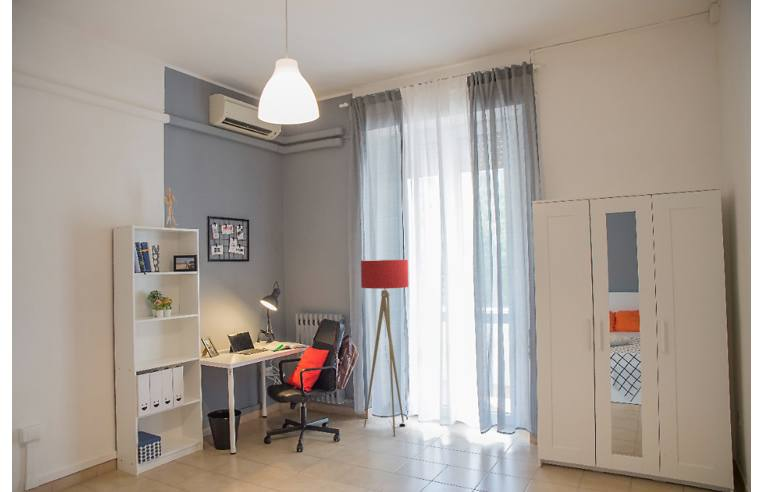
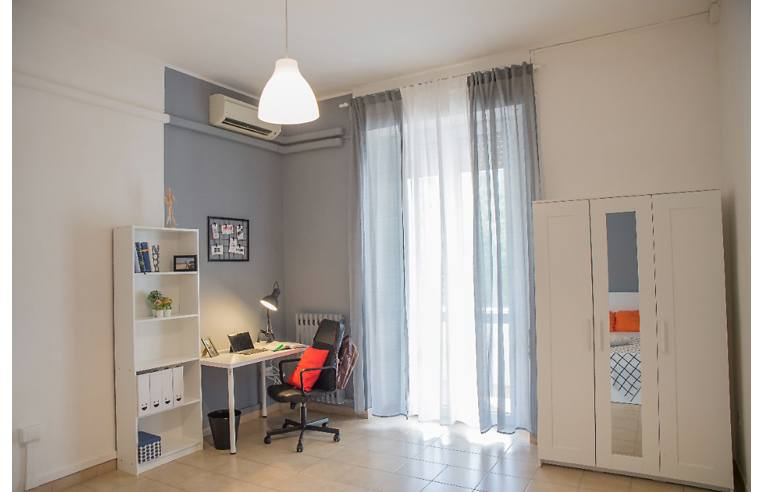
- floor lamp [360,259,409,437]
